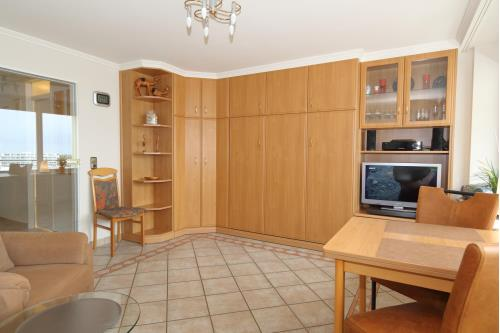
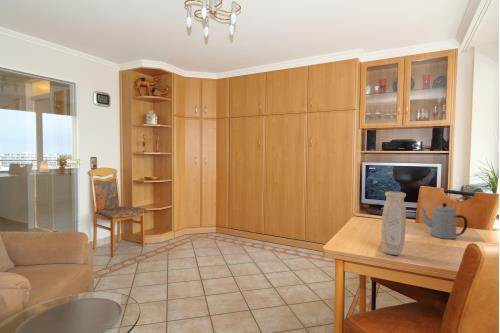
+ vase [380,190,407,256]
+ teapot [419,202,469,240]
